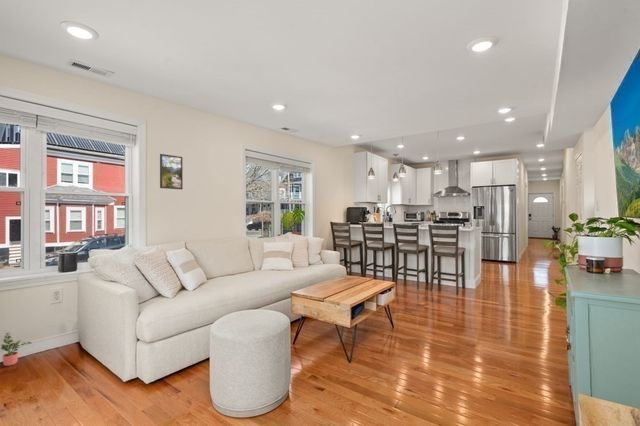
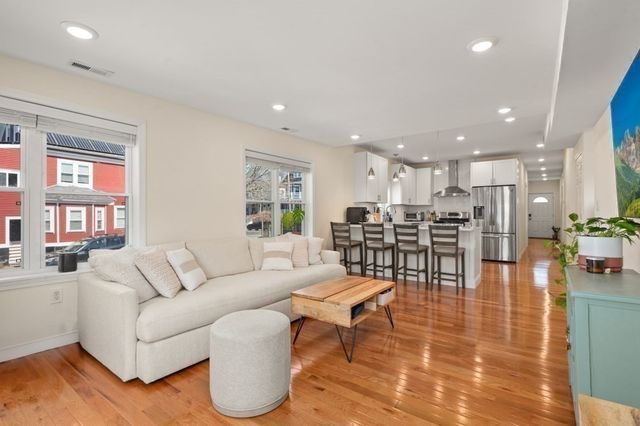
- potted plant [0,331,32,367]
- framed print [159,153,184,190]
